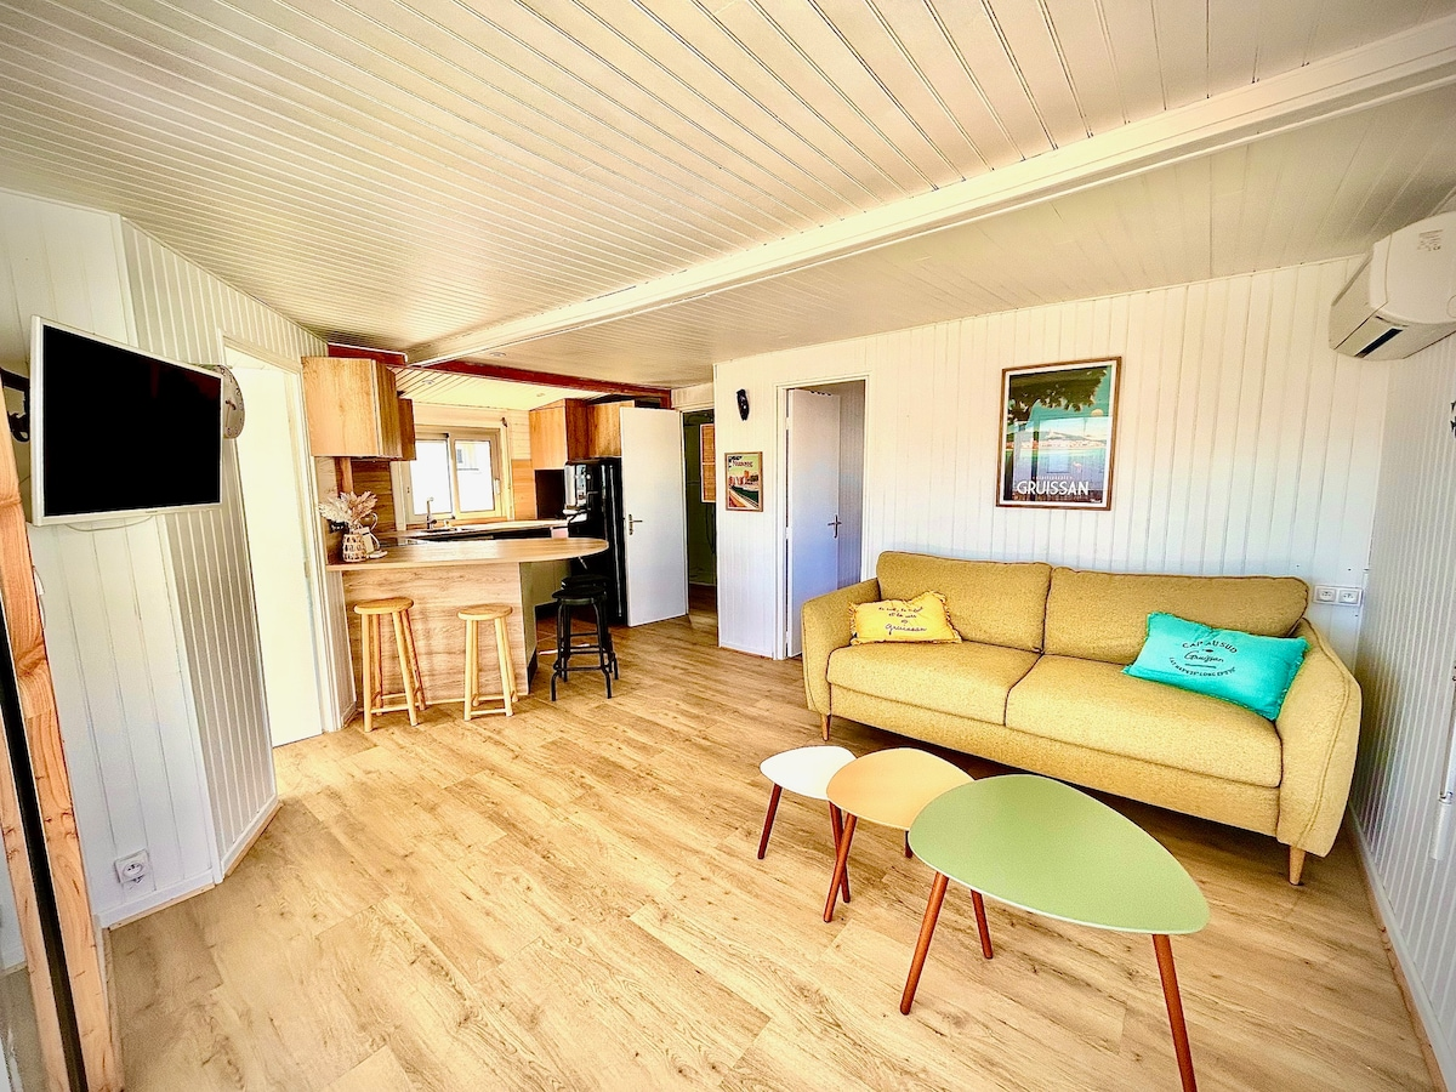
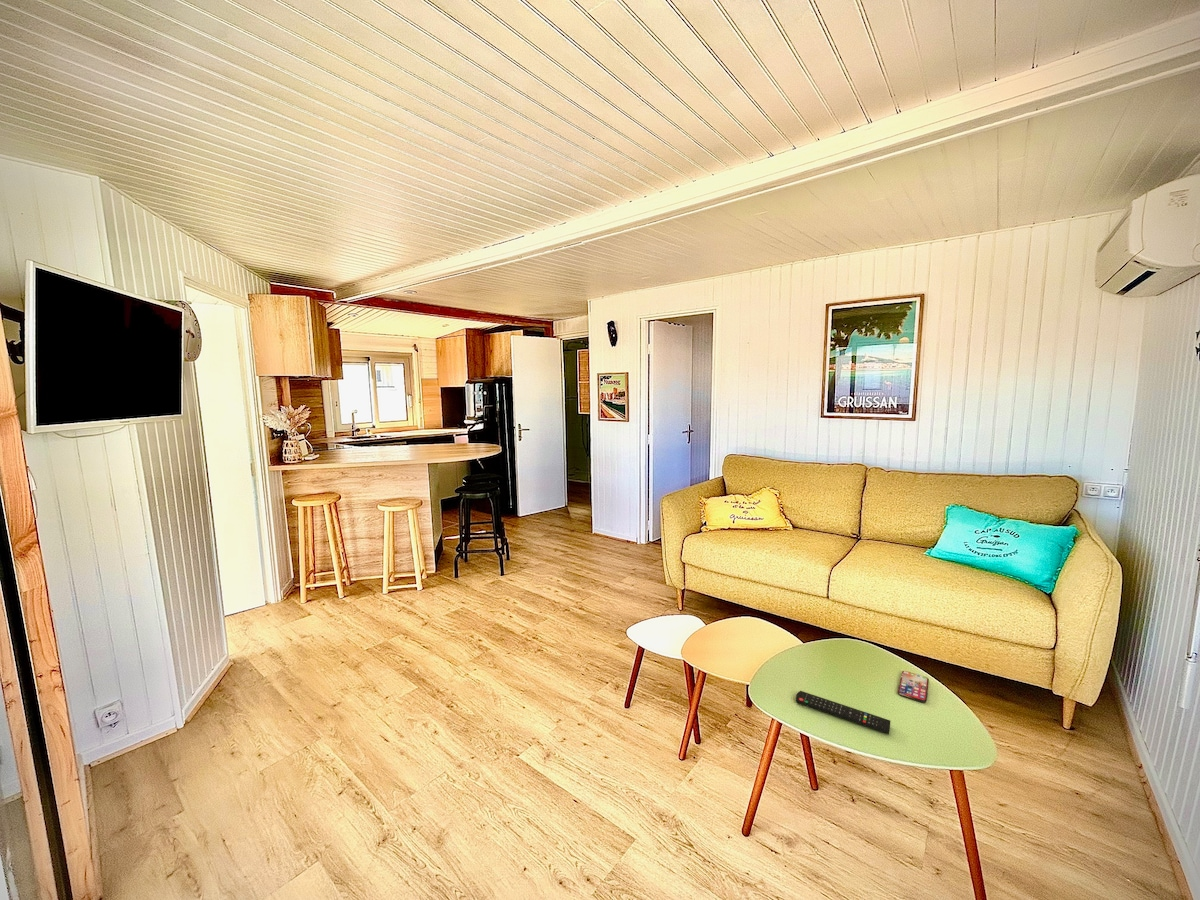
+ smartphone [897,670,930,704]
+ remote control [795,690,891,735]
